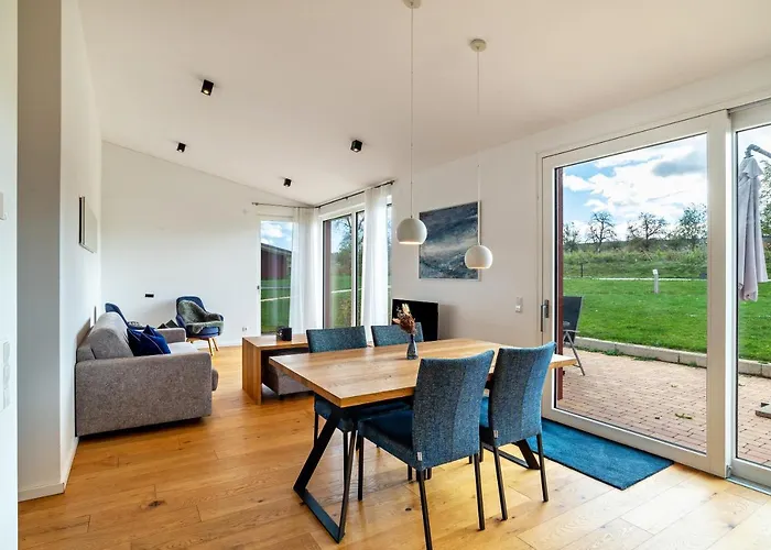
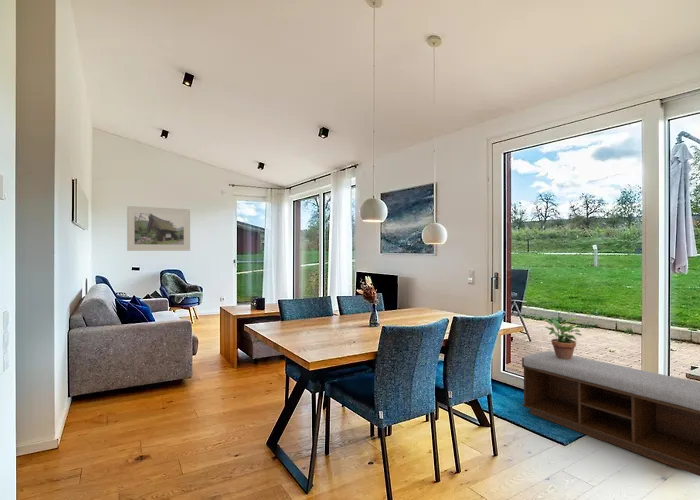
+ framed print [126,205,191,252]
+ potted plant [542,317,583,360]
+ bench [521,350,700,477]
